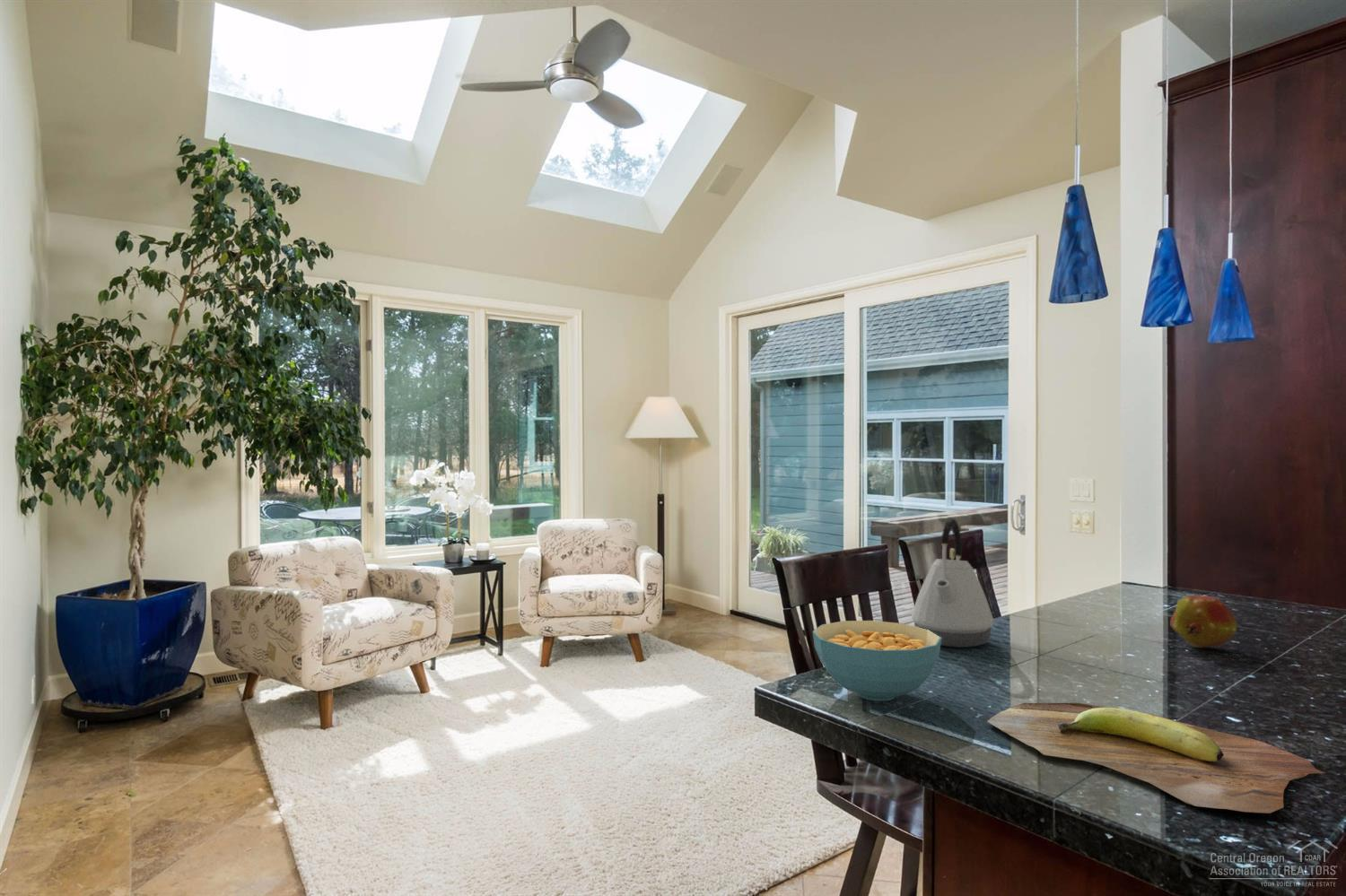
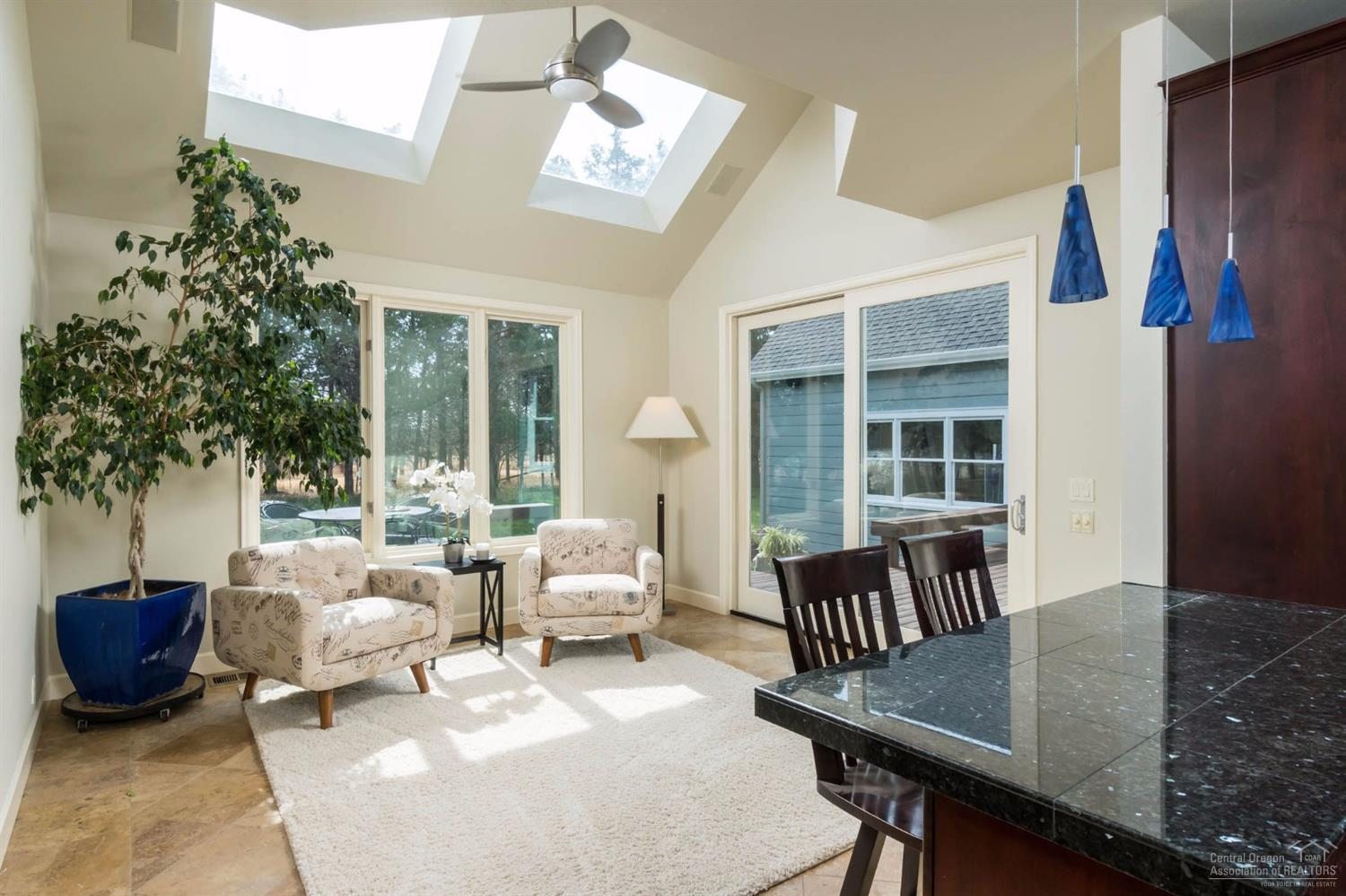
- fruit [1169,595,1237,648]
- kettle [911,518,994,648]
- cereal bowl [812,620,941,702]
- cutting board [987,701,1325,814]
